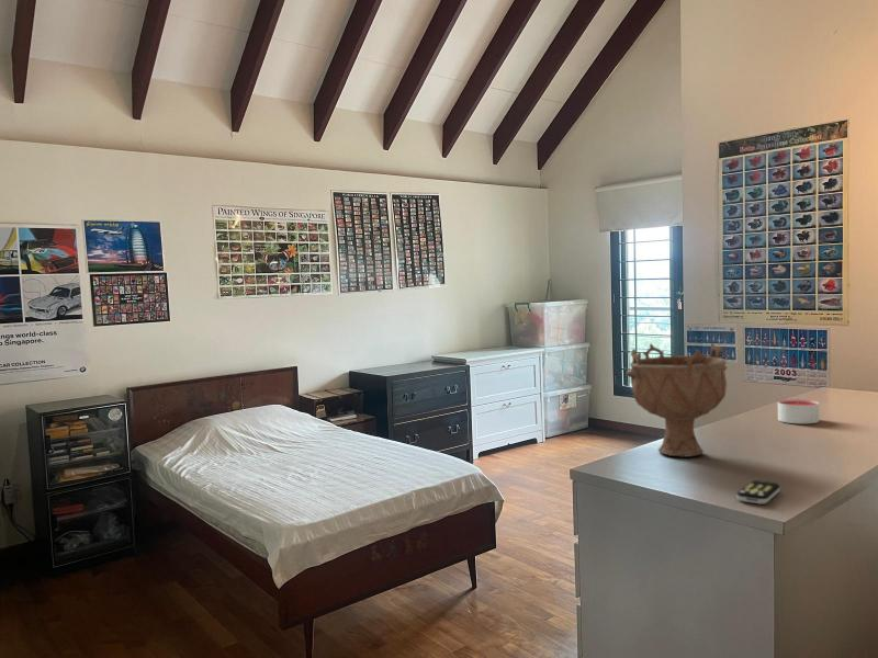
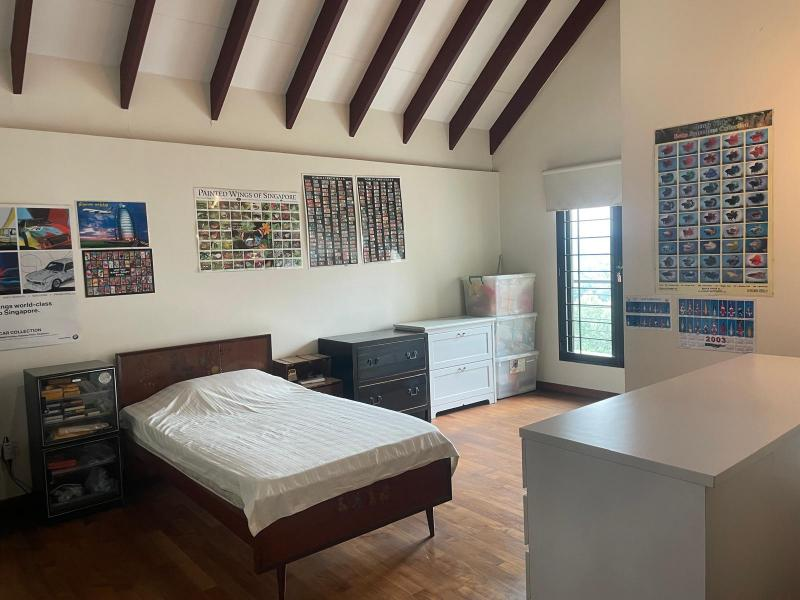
- decorative bowl [626,342,728,458]
- candle [777,398,820,424]
- remote control [736,479,781,506]
